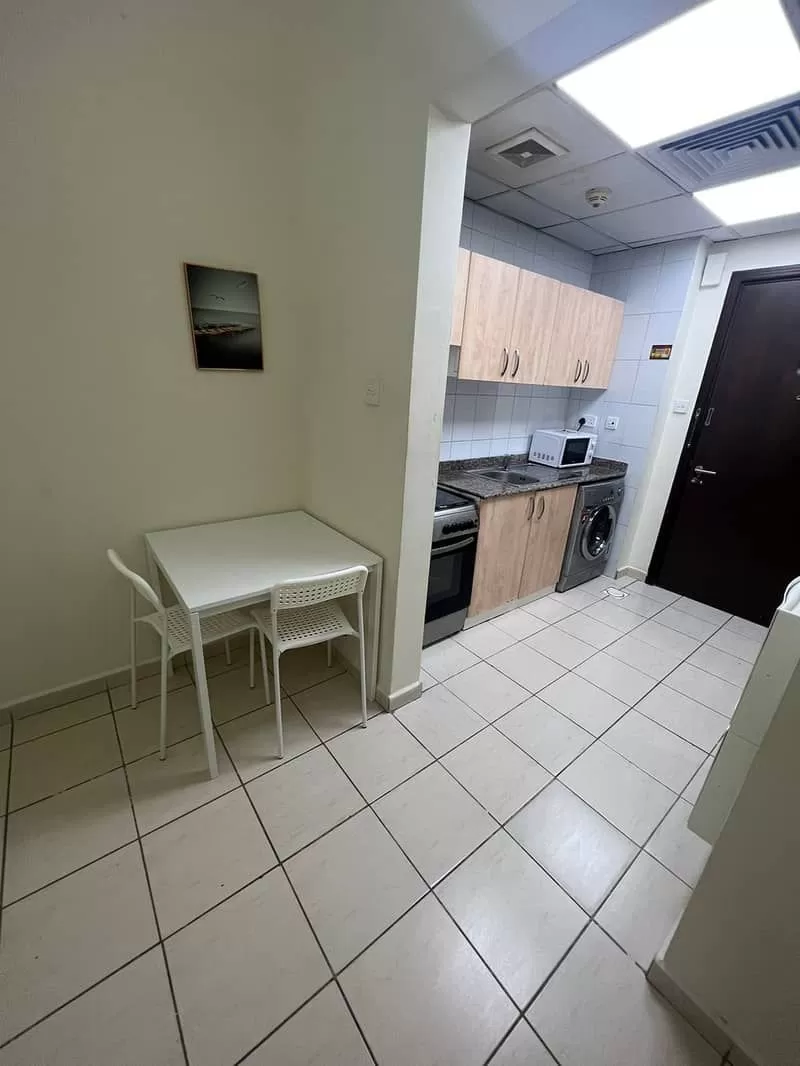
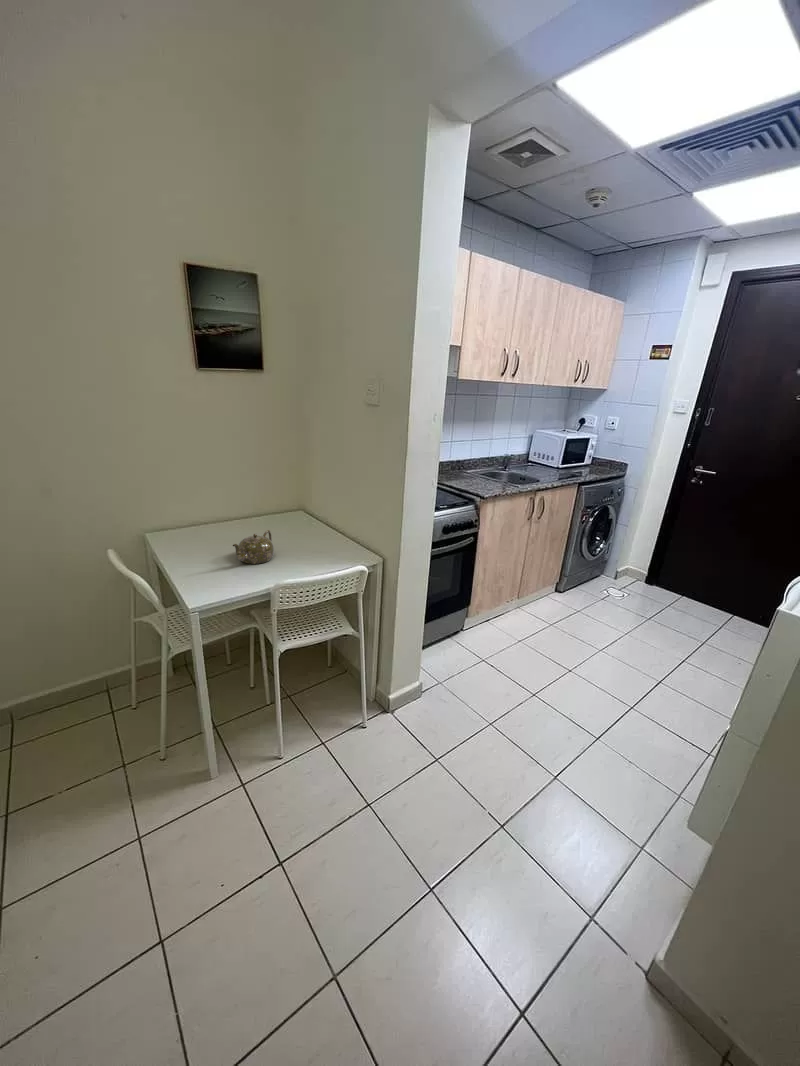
+ teapot [232,529,275,565]
